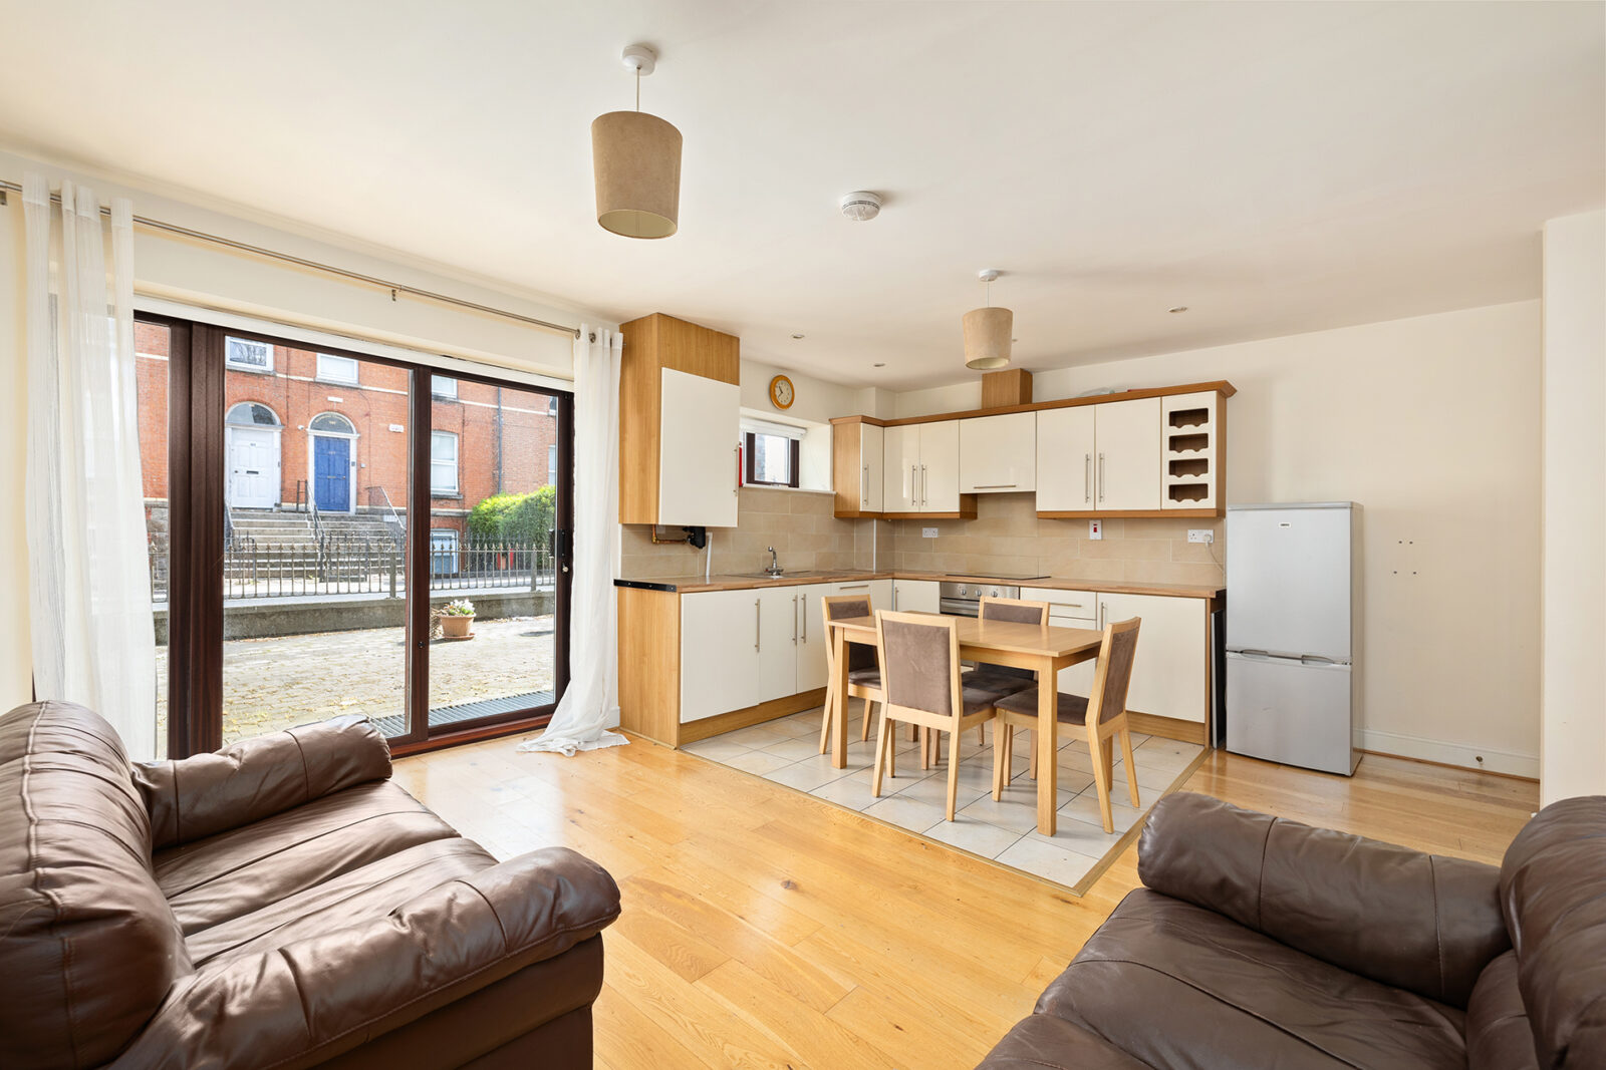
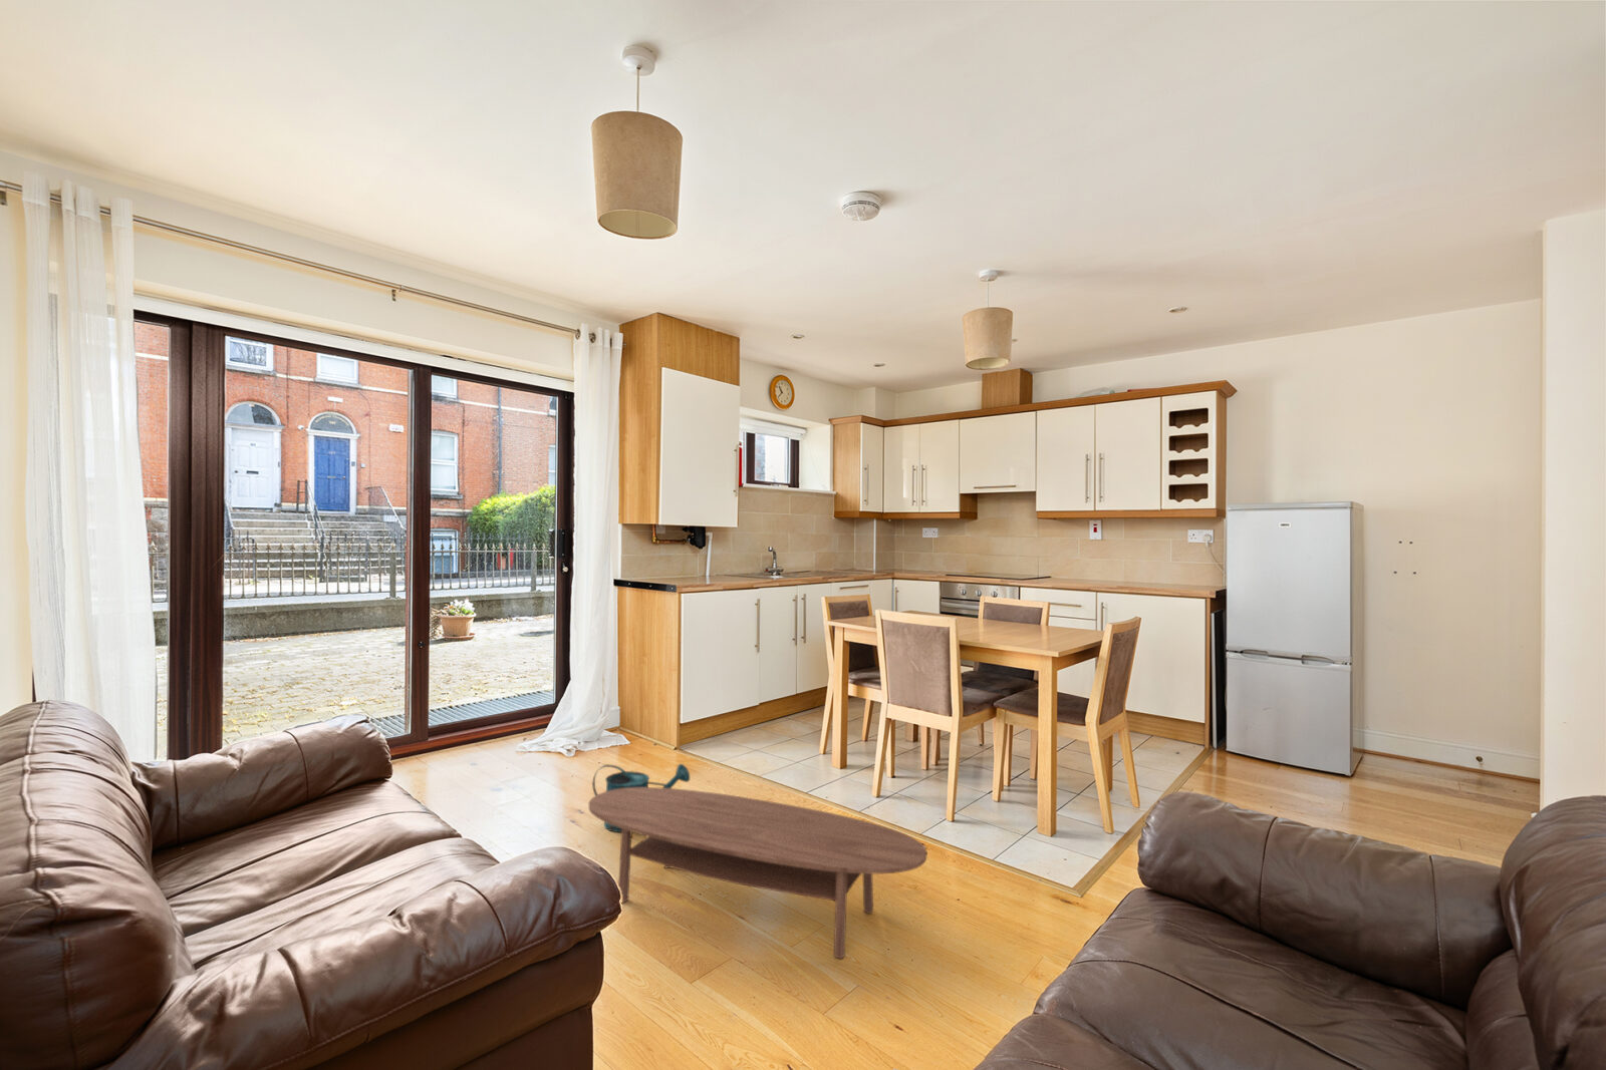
+ coffee table [588,786,927,960]
+ watering can [591,763,691,834]
